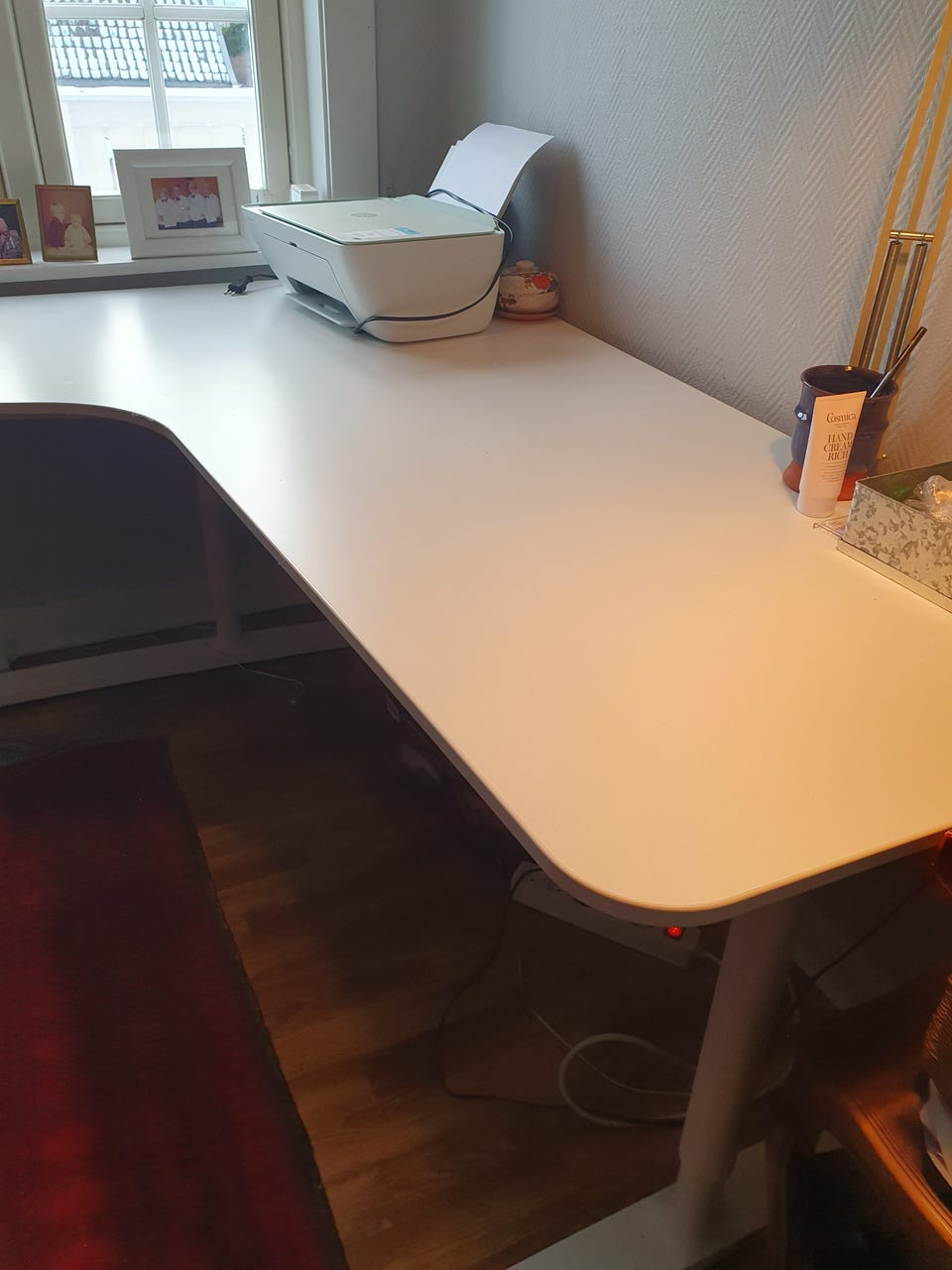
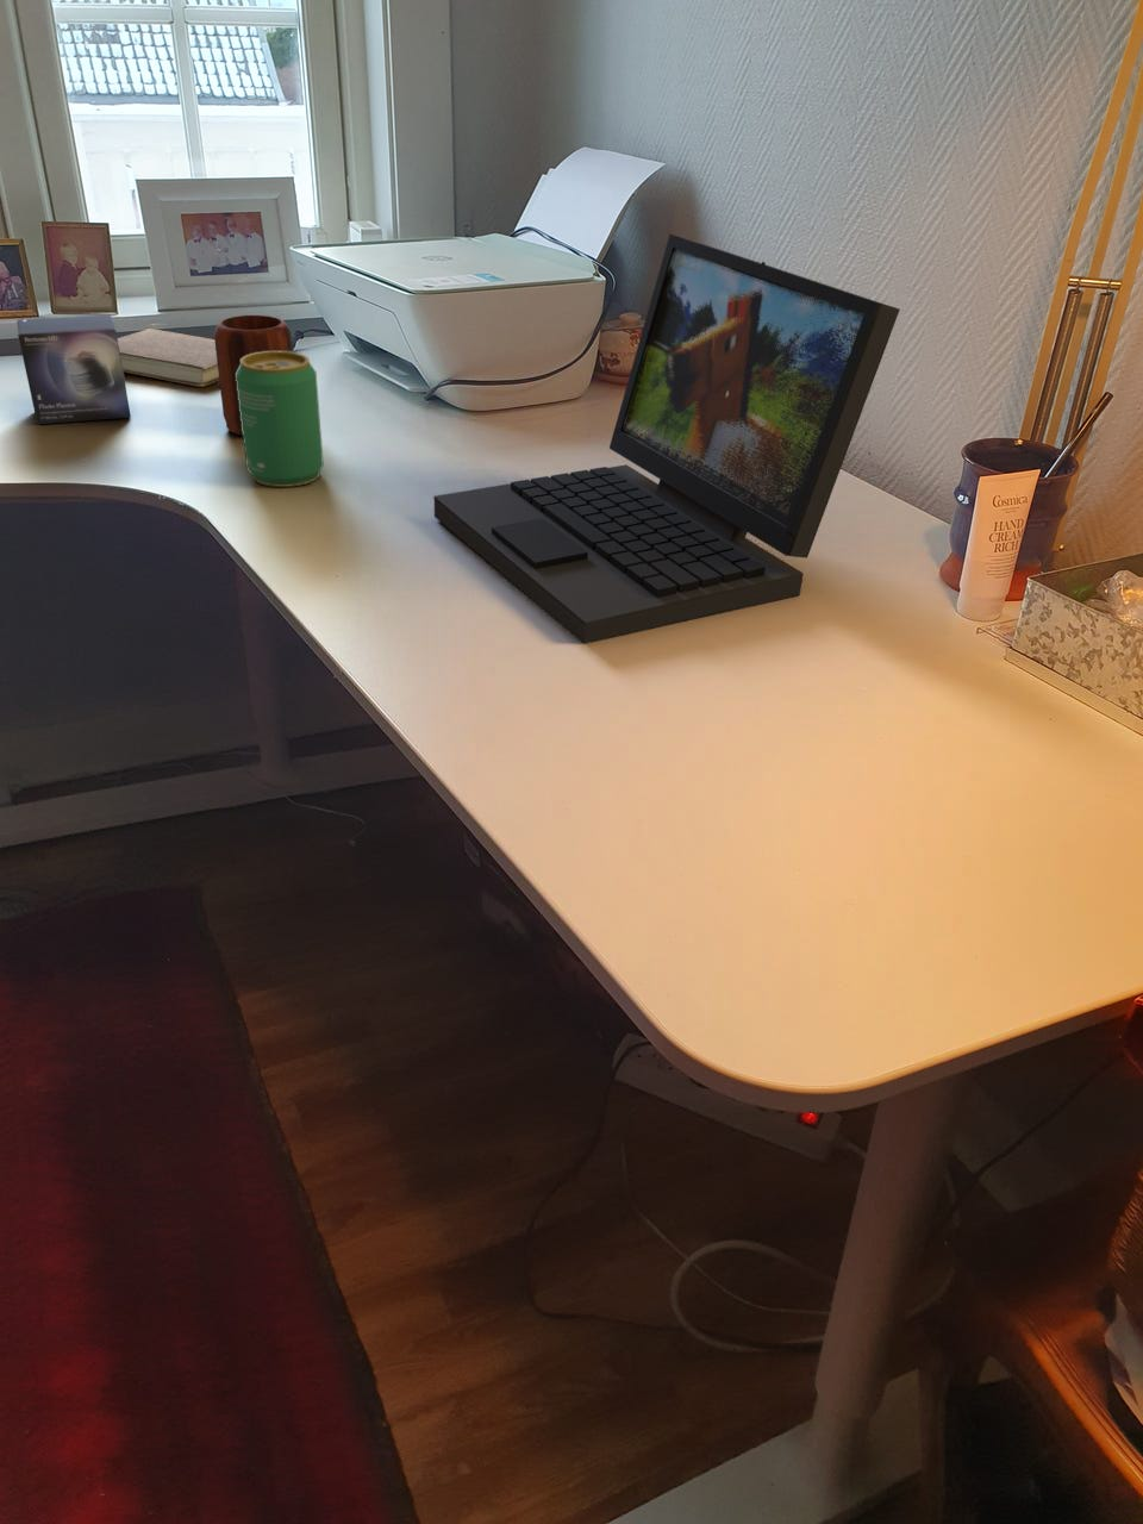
+ book [118,323,219,388]
+ beverage can [235,352,325,488]
+ small box [16,314,132,425]
+ mug [214,314,294,437]
+ laptop [432,233,902,646]
